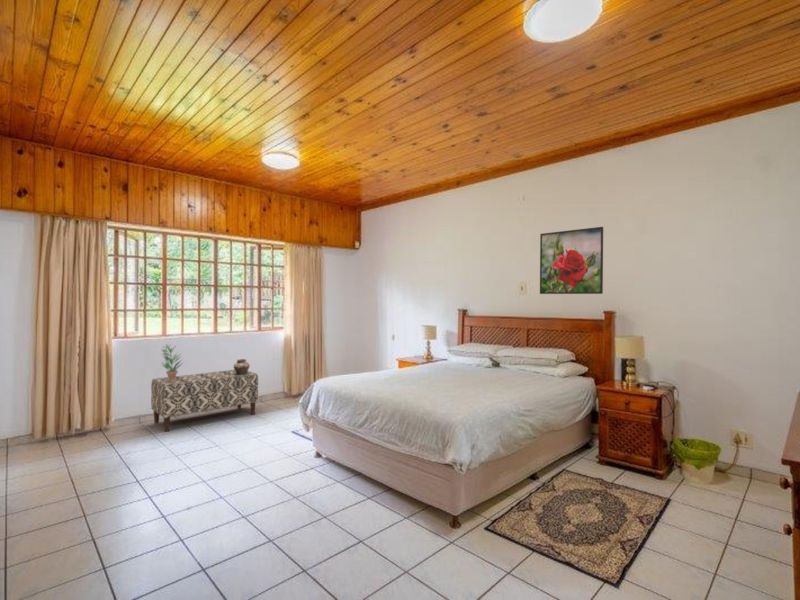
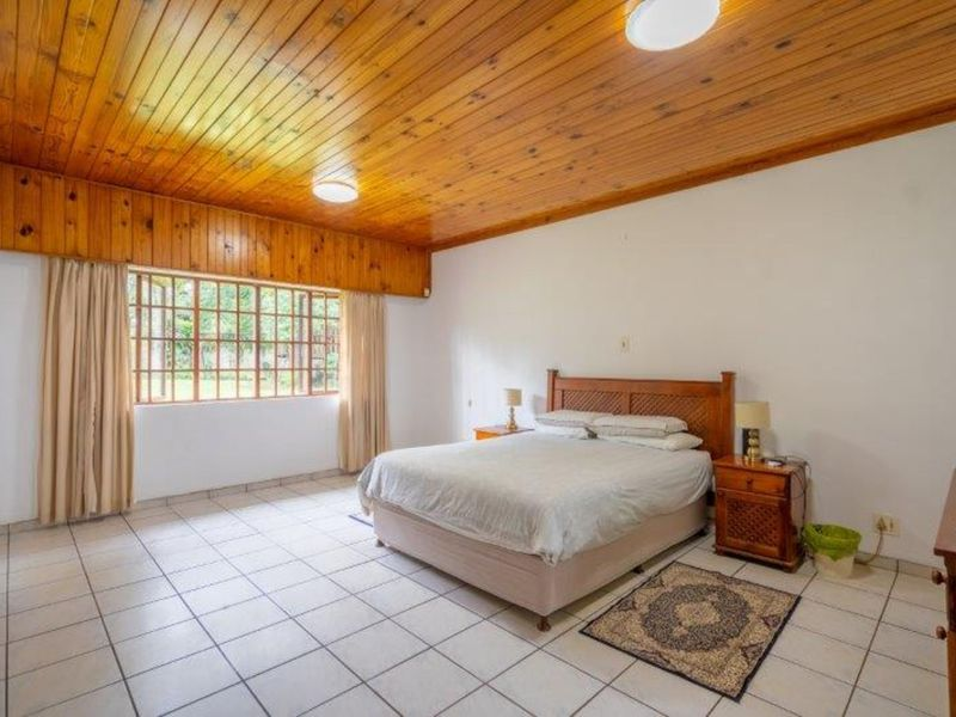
- potted plant [160,343,185,381]
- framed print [539,226,604,295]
- bench [150,369,259,433]
- ceramic vessel [230,358,254,376]
